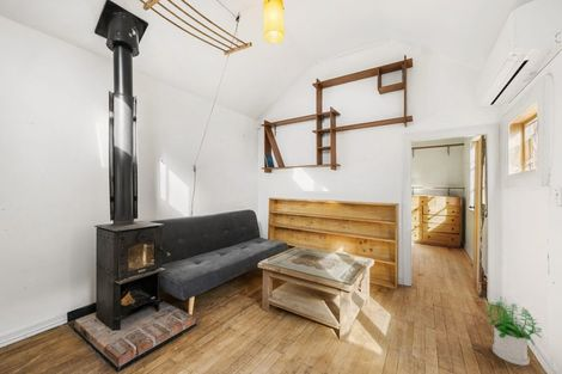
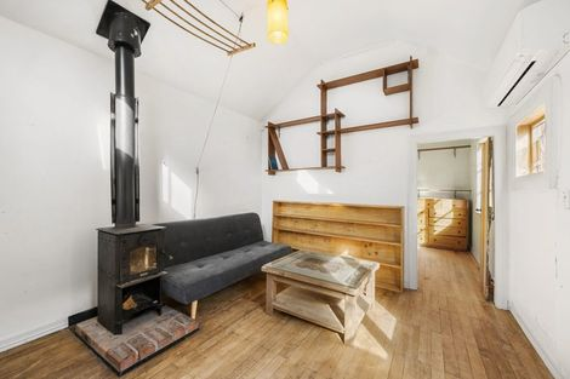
- potted plant [483,300,543,367]
